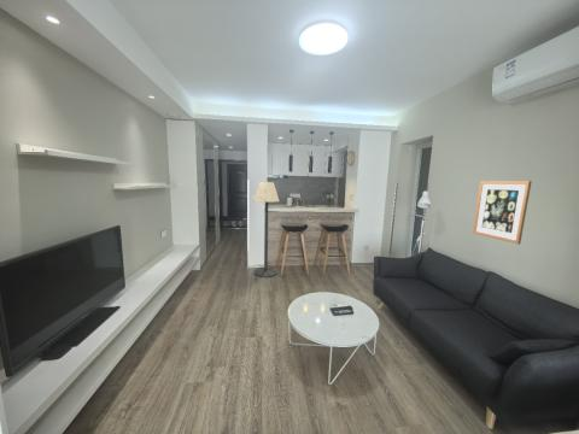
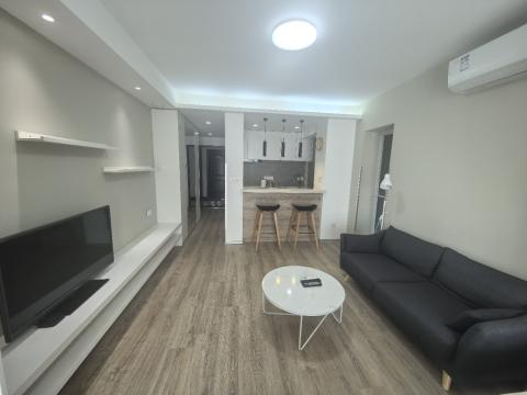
- floor lamp [253,181,280,278]
- wall art [472,180,533,246]
